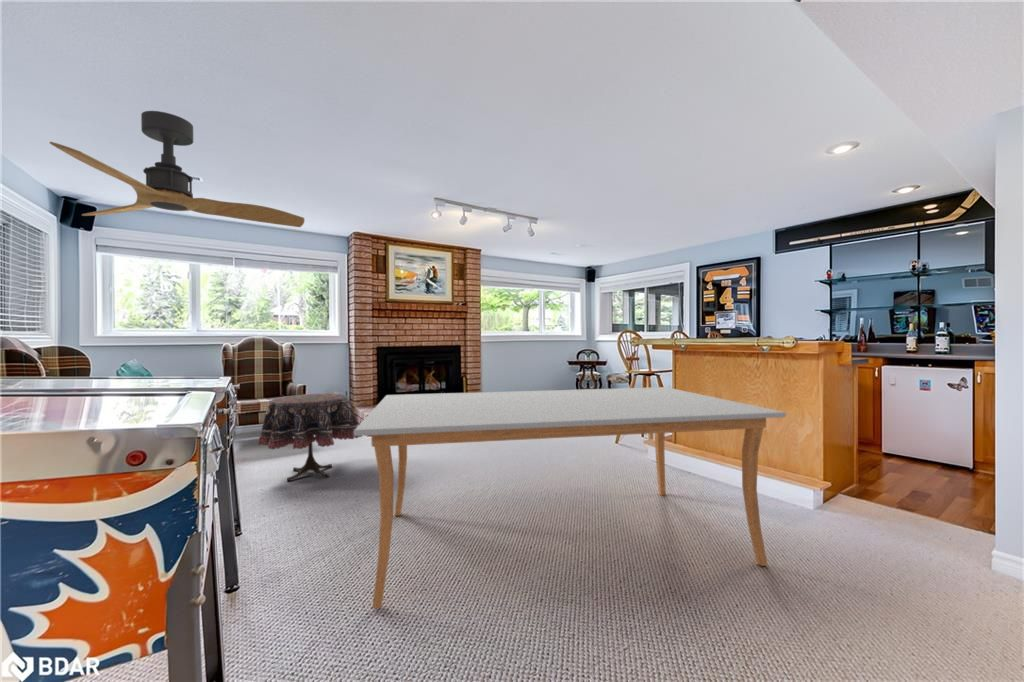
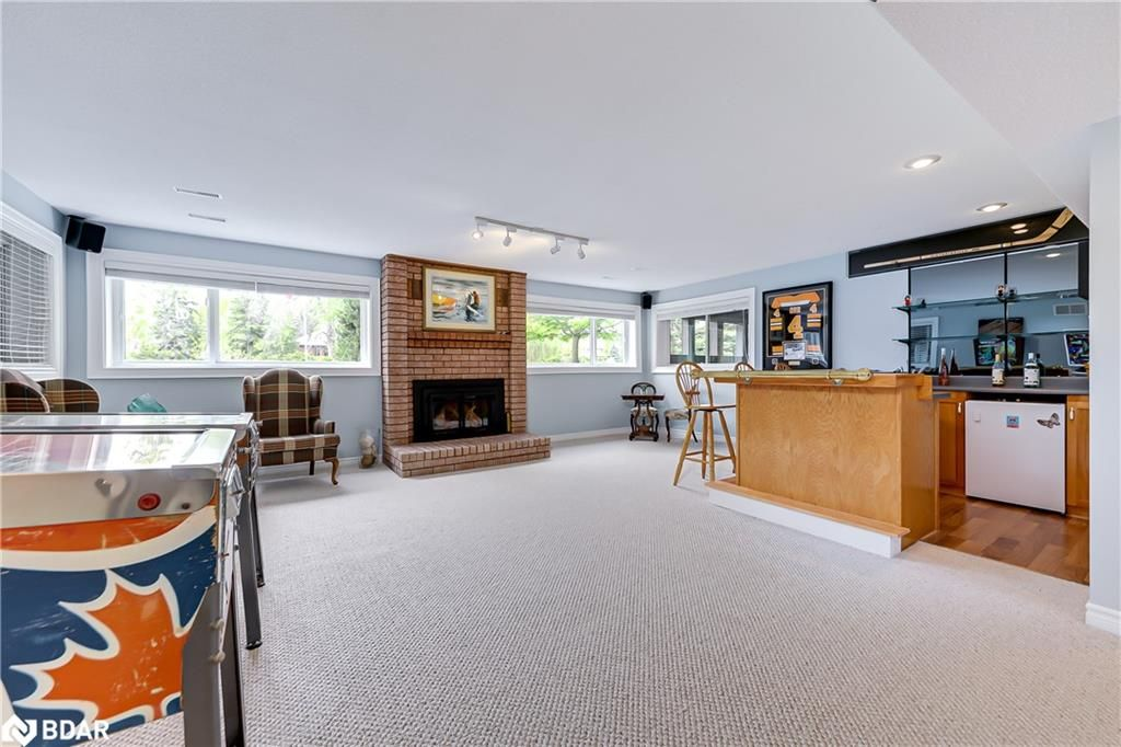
- ceiling fan [49,110,306,228]
- side table [257,393,363,482]
- dining table [354,386,787,610]
